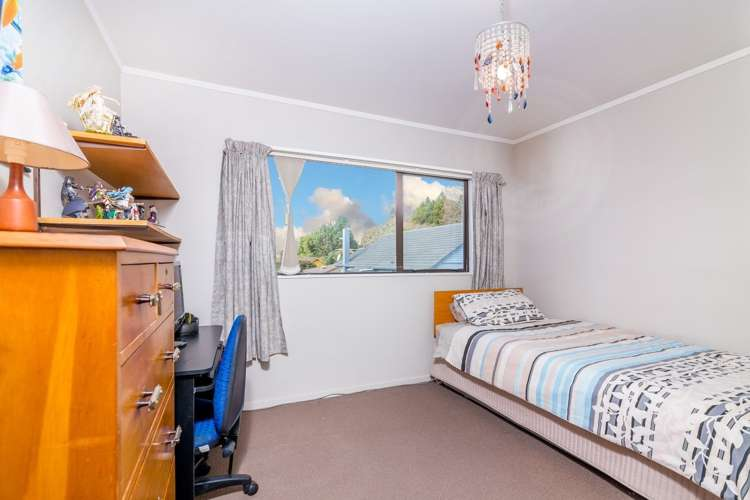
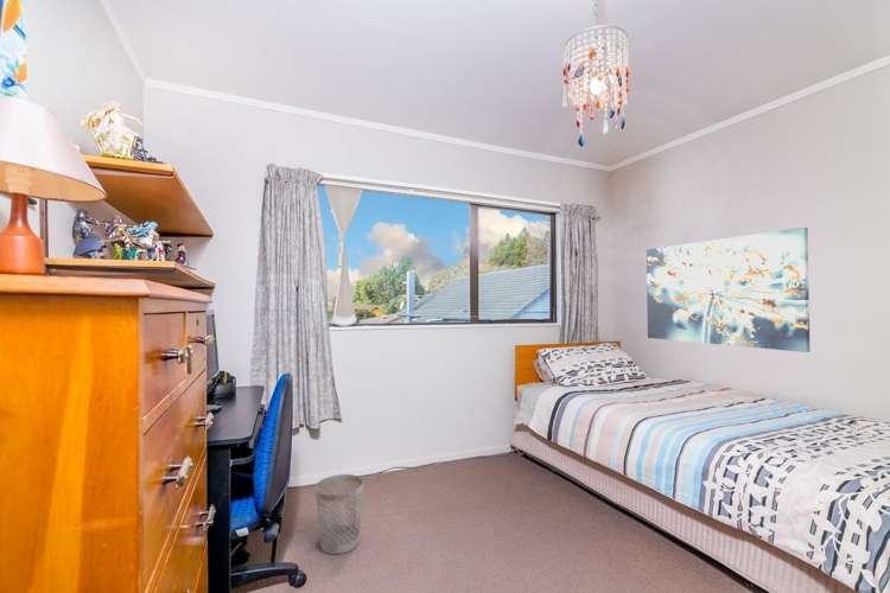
+ wall art [646,227,812,353]
+ wastebasket [314,473,365,555]
